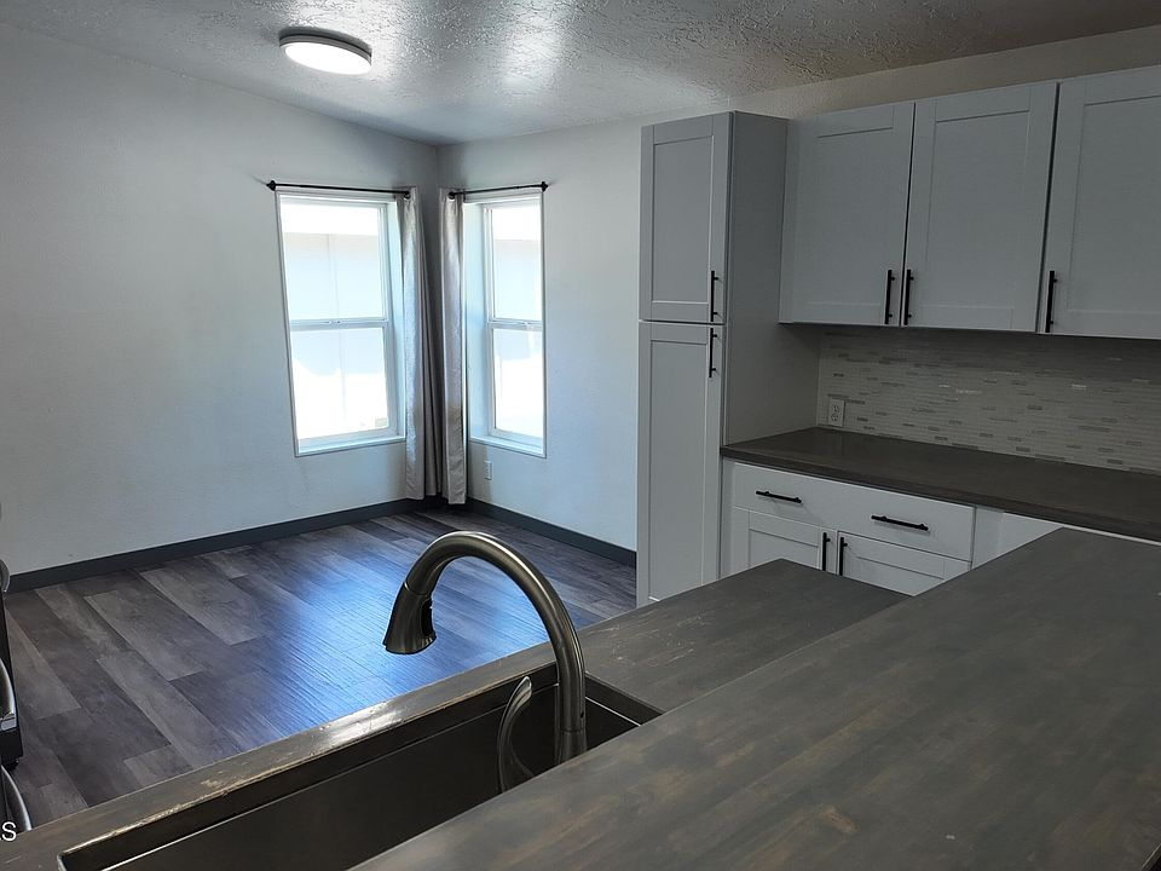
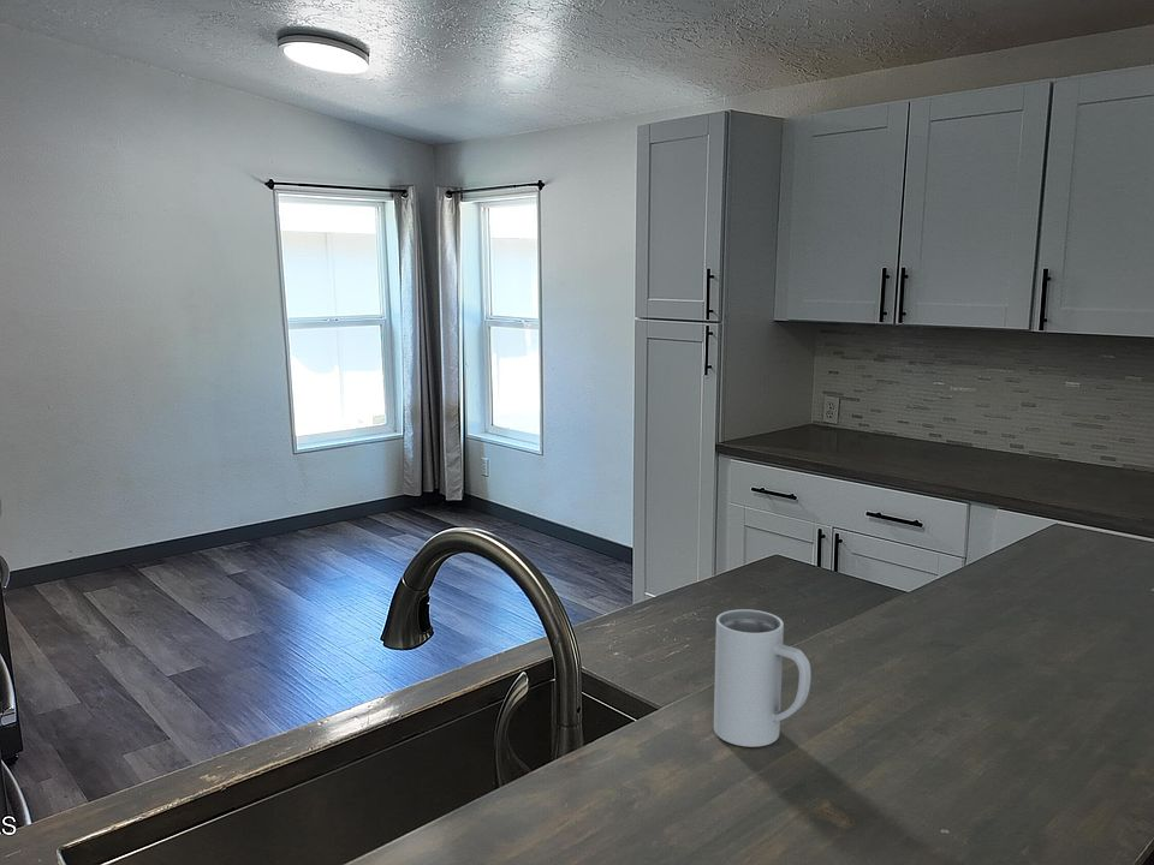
+ mug [713,608,813,748]
